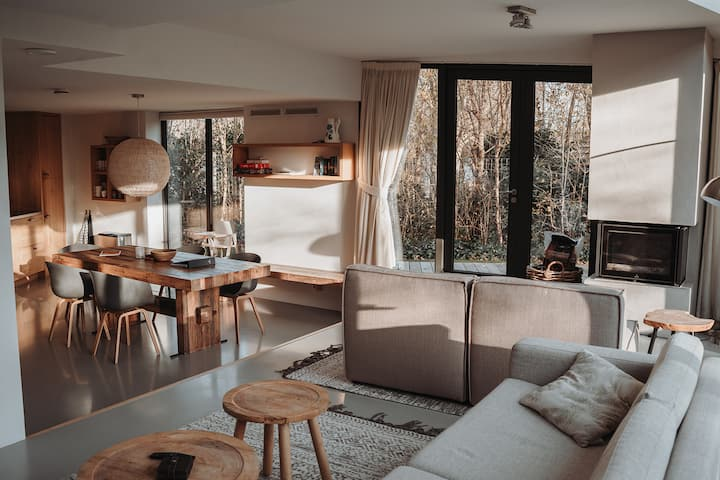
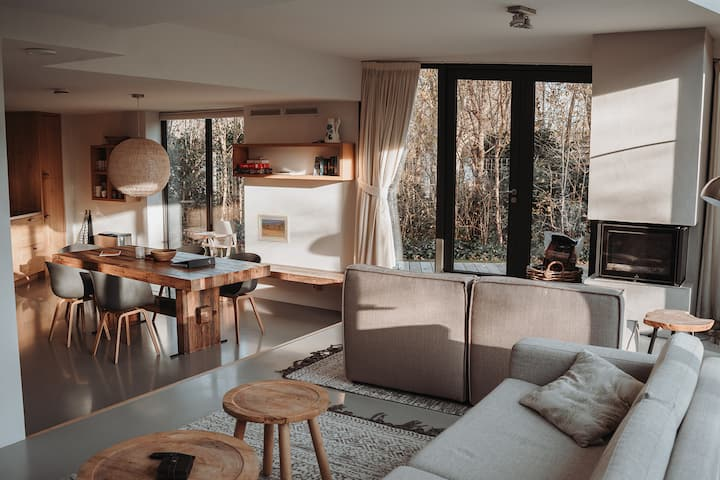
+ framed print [257,213,291,244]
